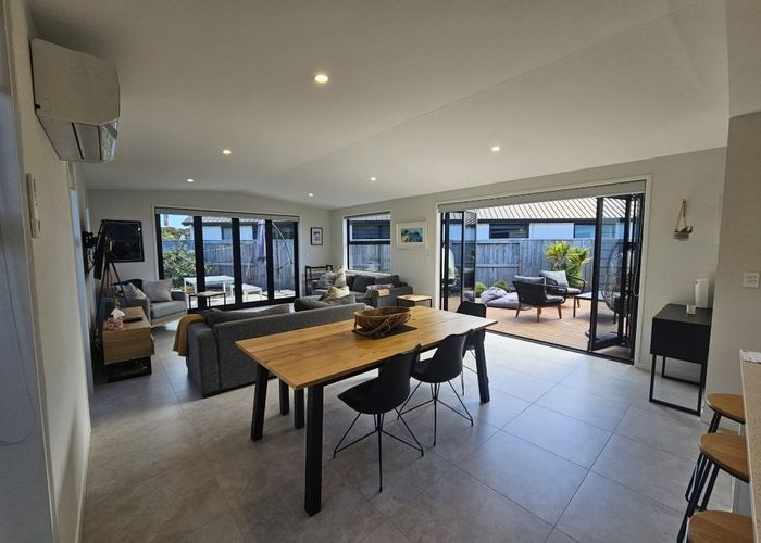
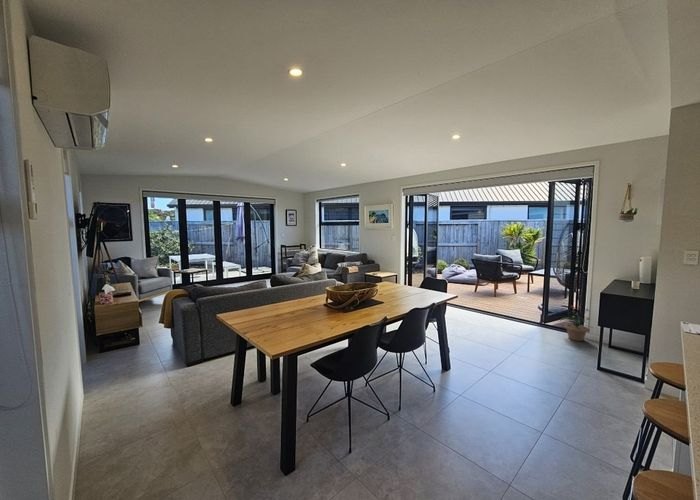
+ potted plant [559,303,594,342]
